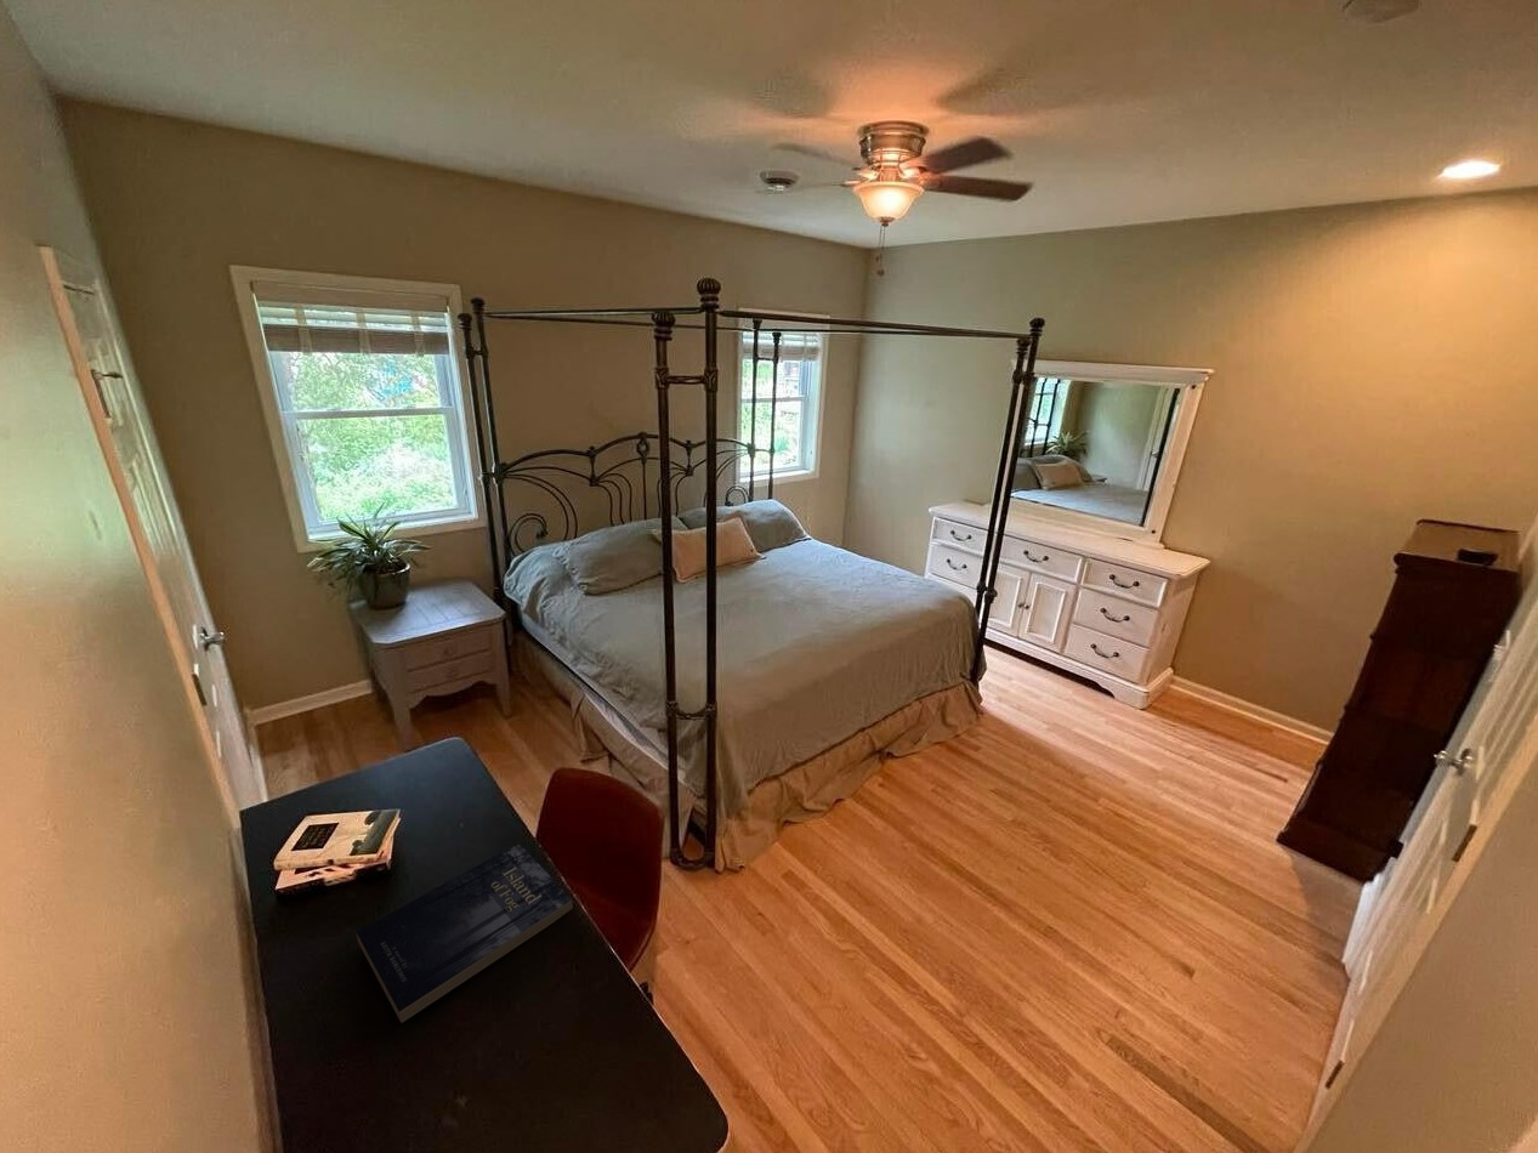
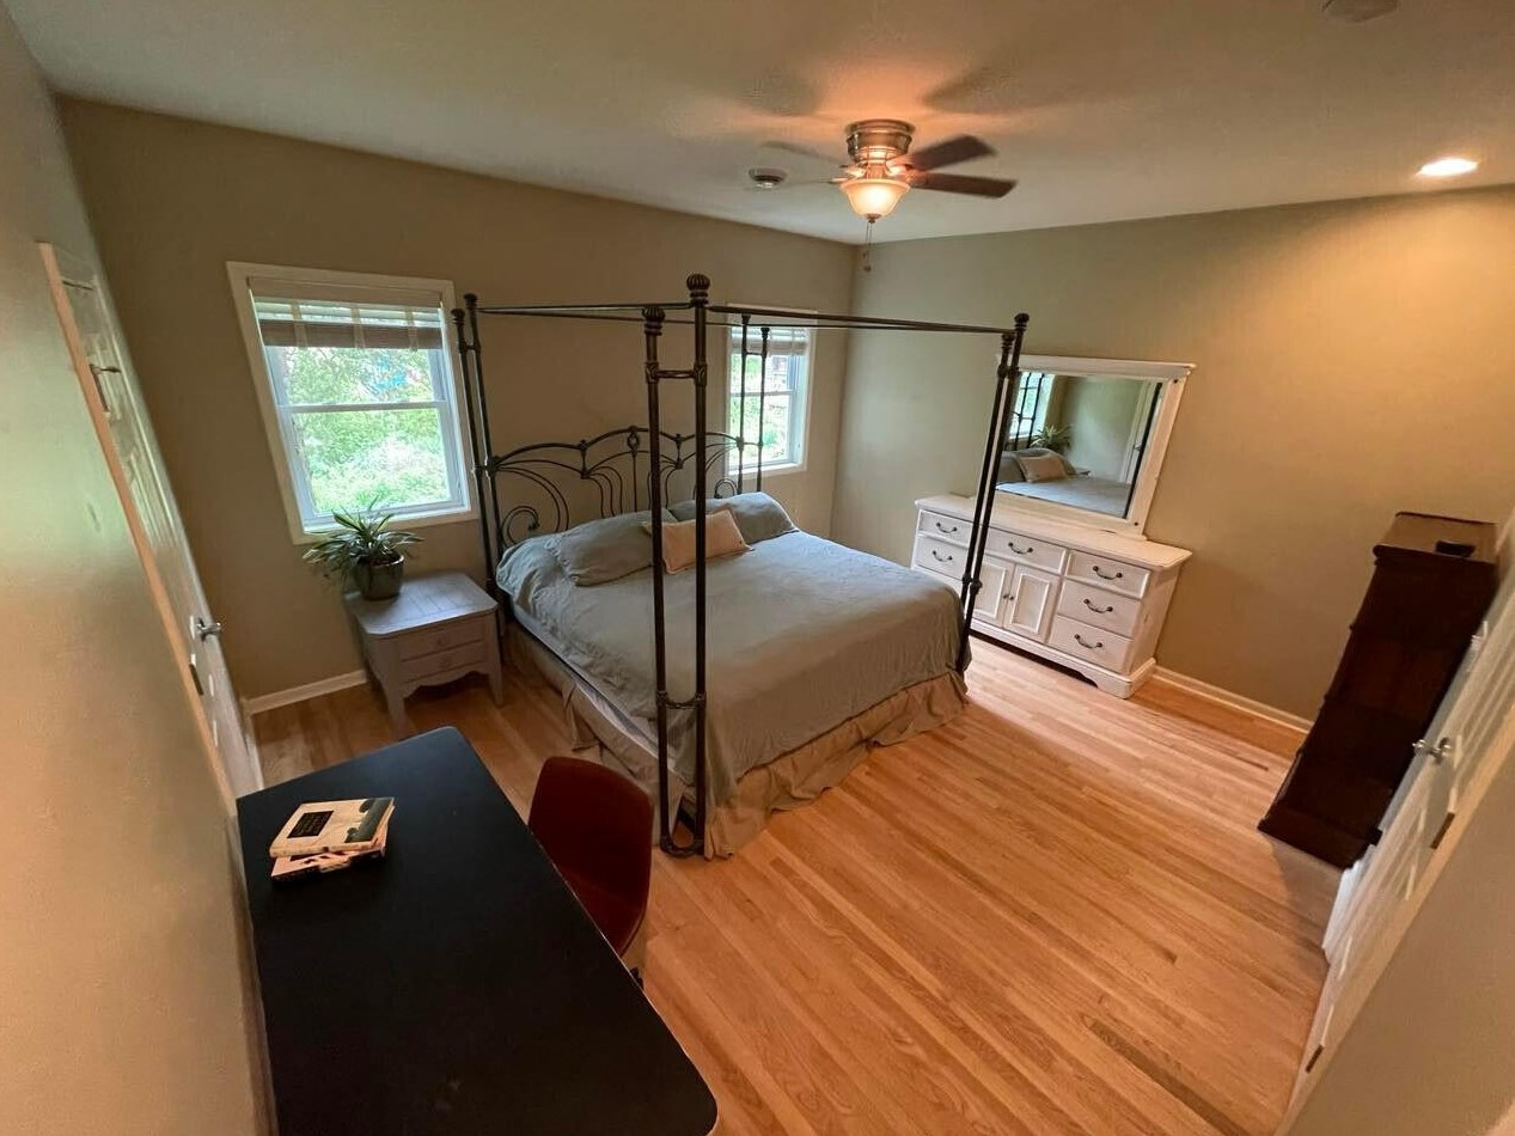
- book [354,842,574,1024]
